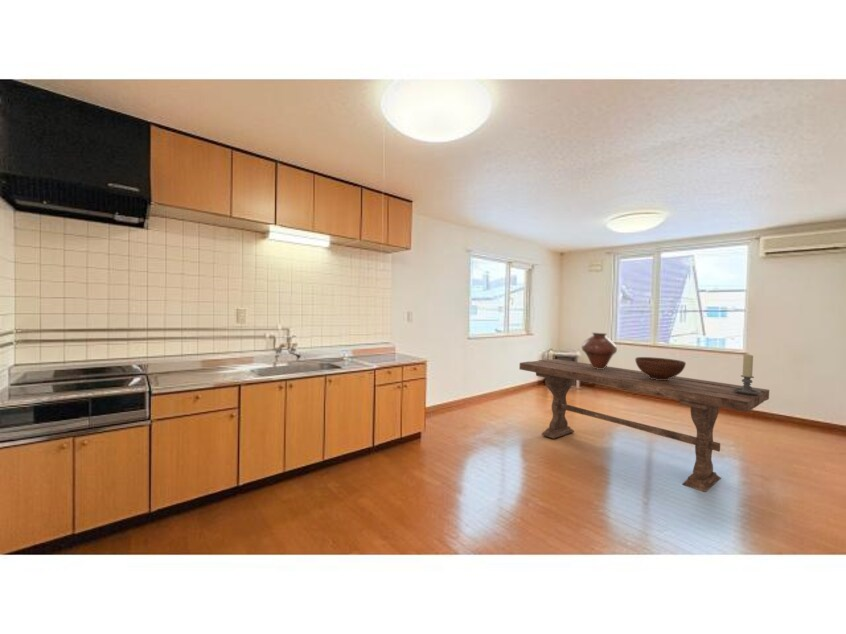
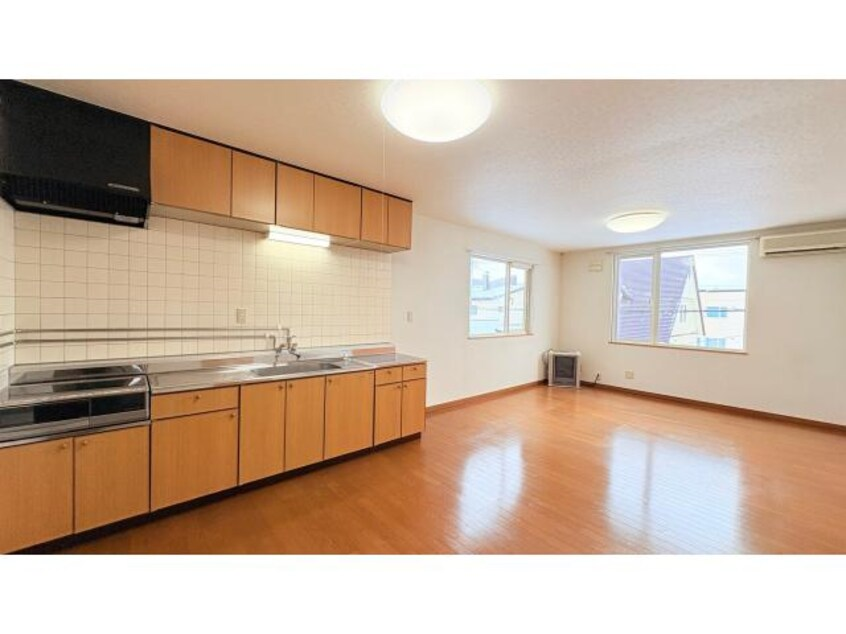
- vase [581,331,618,369]
- dining table [518,358,770,493]
- candle holder [732,353,761,395]
- fruit bowl [634,356,687,380]
